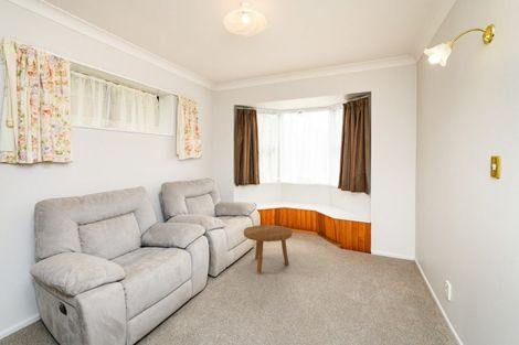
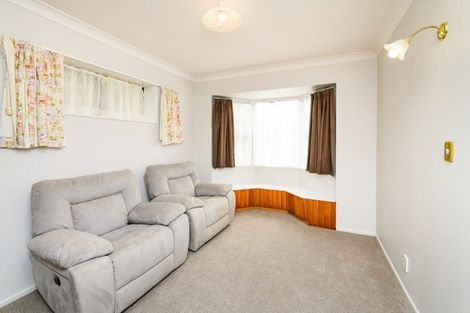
- footstool [243,224,294,273]
